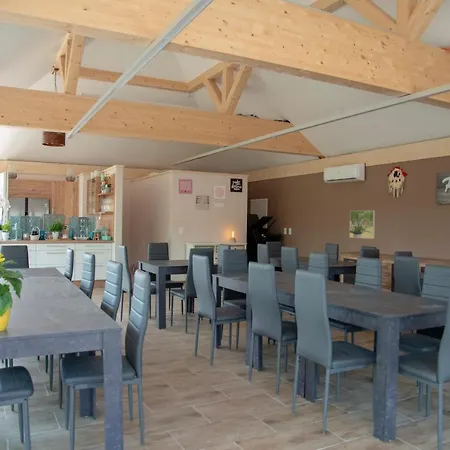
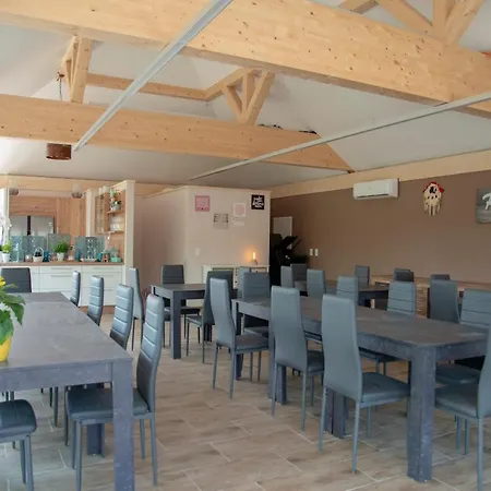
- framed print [349,209,376,240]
